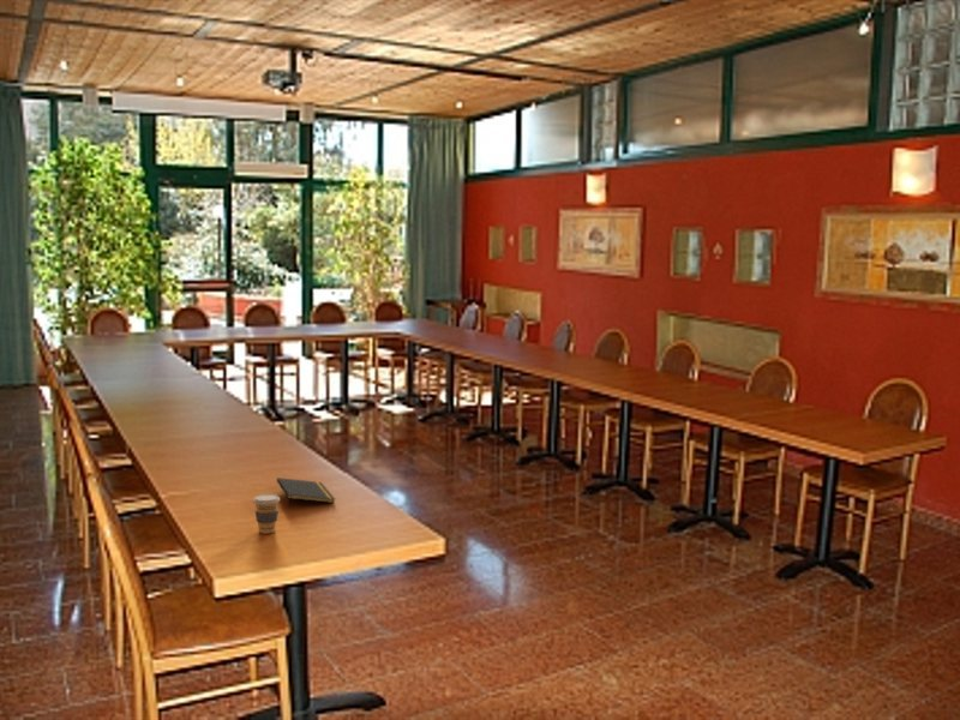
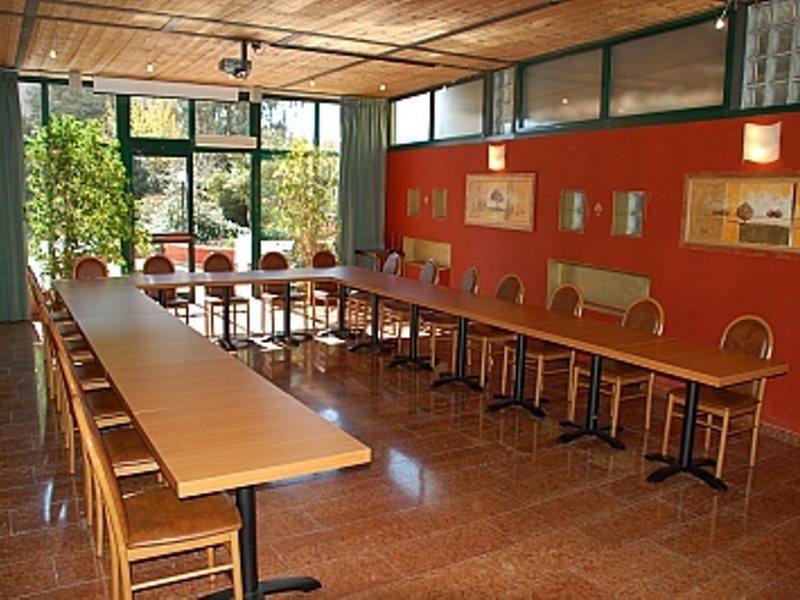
- coffee cup [252,493,281,535]
- notepad [276,476,336,509]
